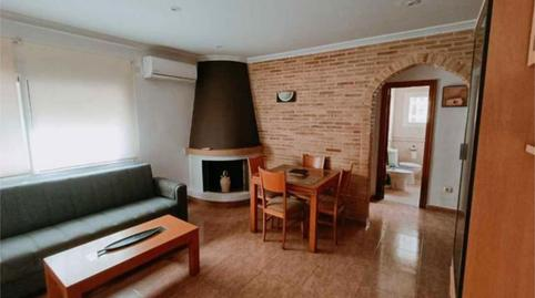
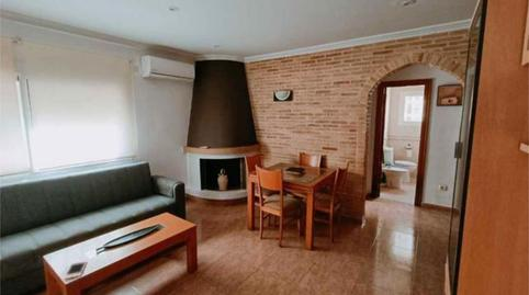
+ cell phone [63,260,88,281]
